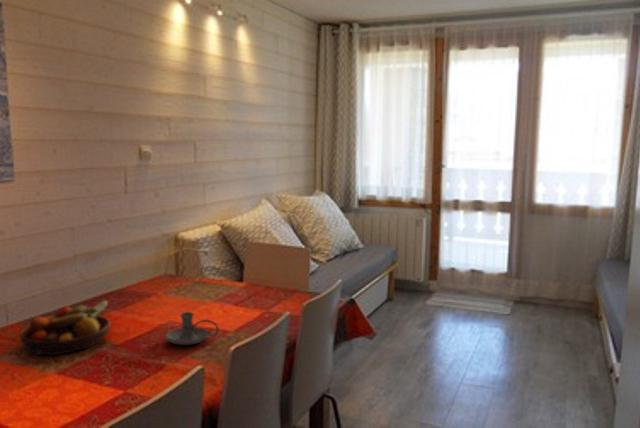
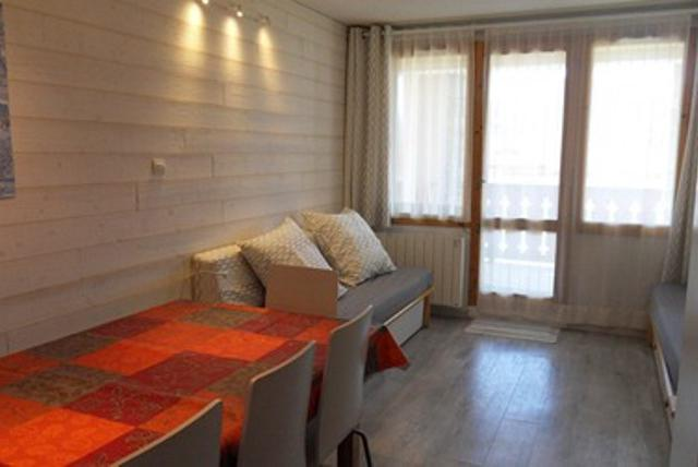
- candle holder [165,311,220,346]
- fruit bowl [19,299,111,356]
